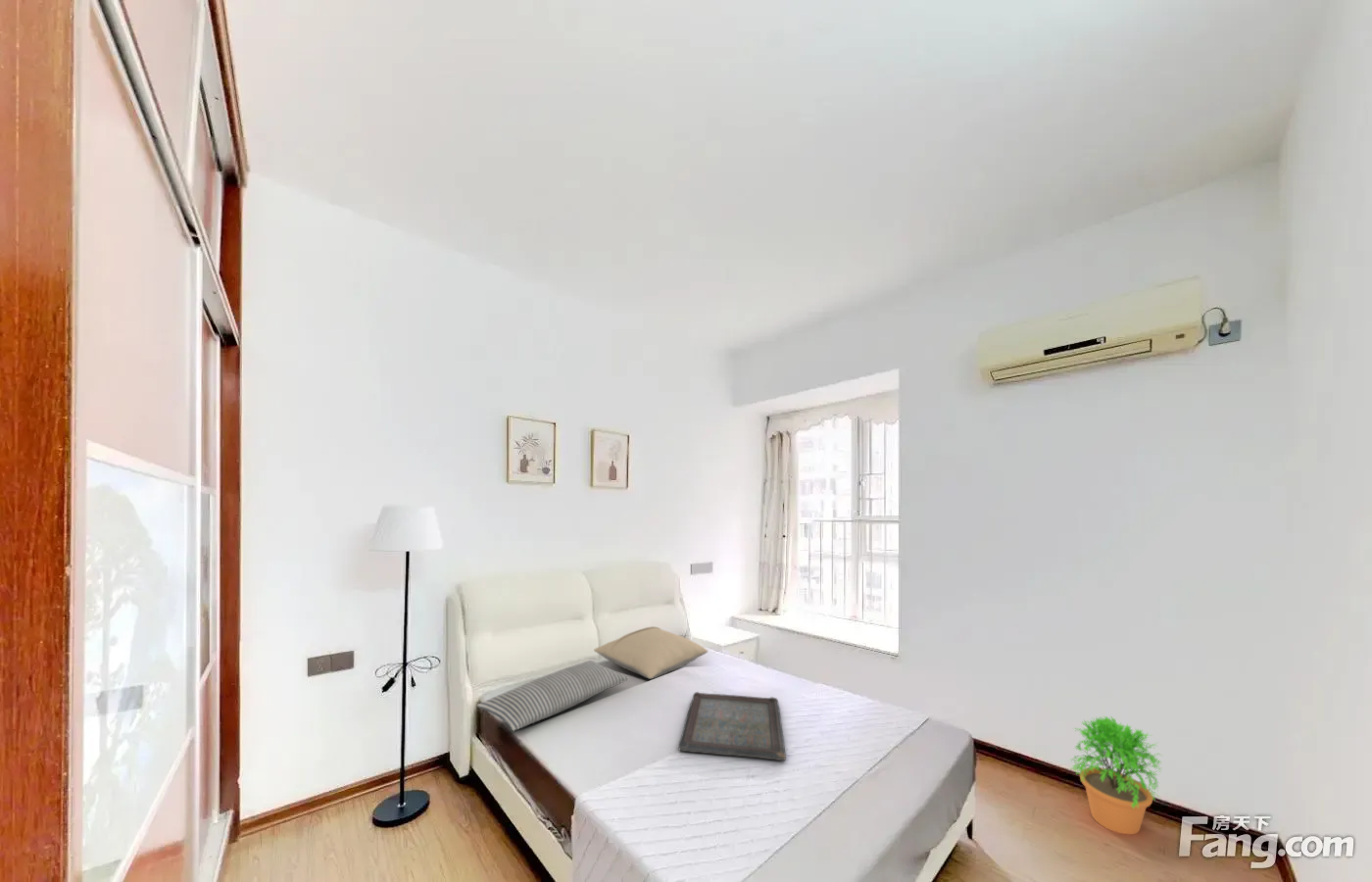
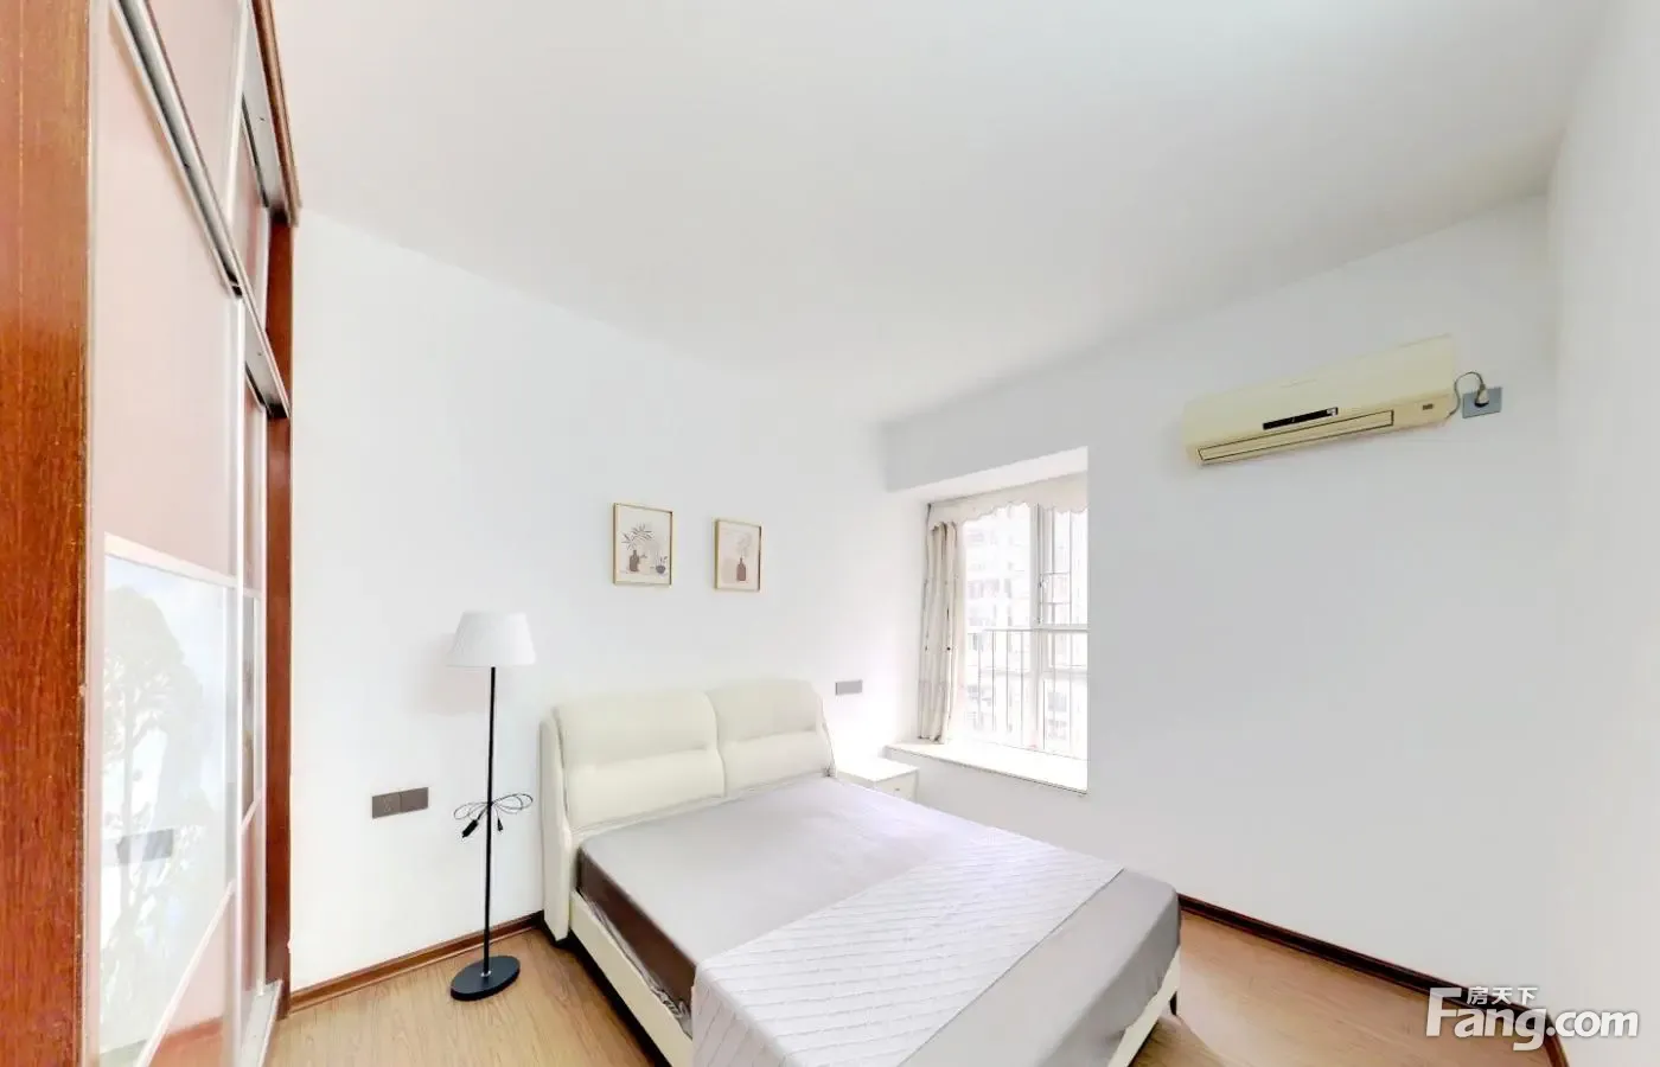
- pillow [475,660,630,731]
- serving tray [678,691,787,761]
- potted plant [1069,715,1162,835]
- pillow [593,625,709,680]
